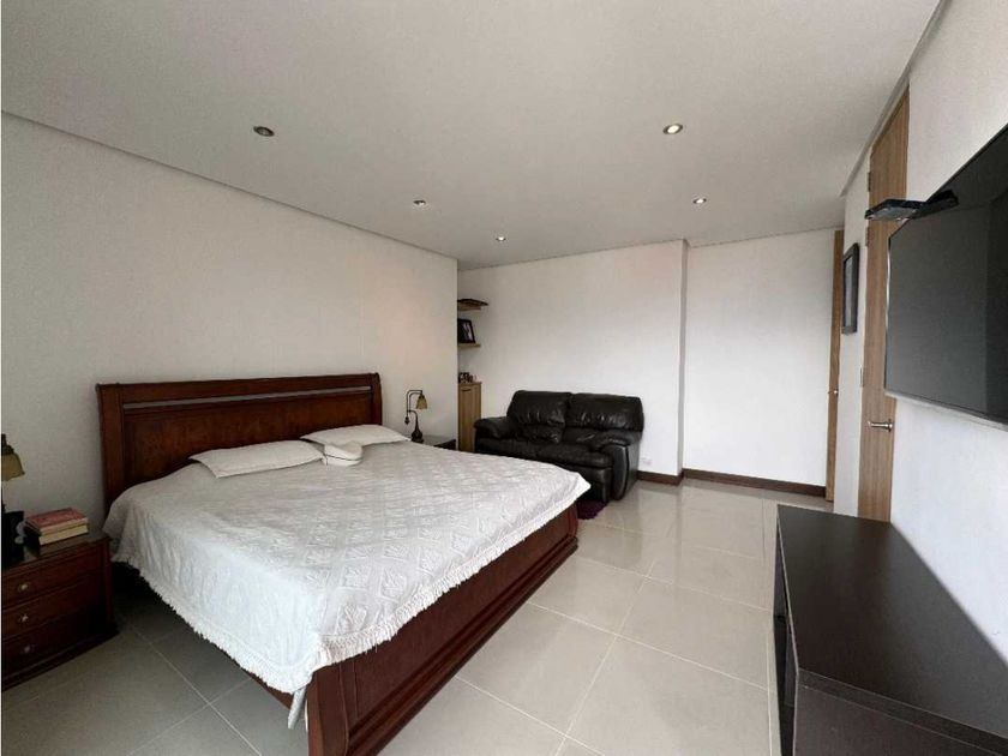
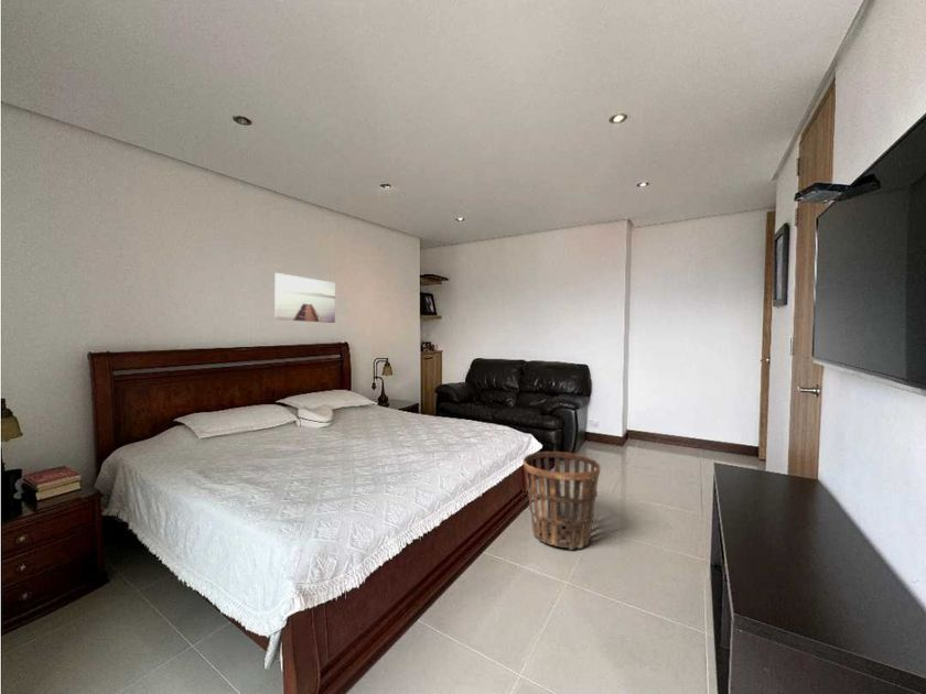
+ wall art [273,272,336,324]
+ basket [523,451,602,550]
